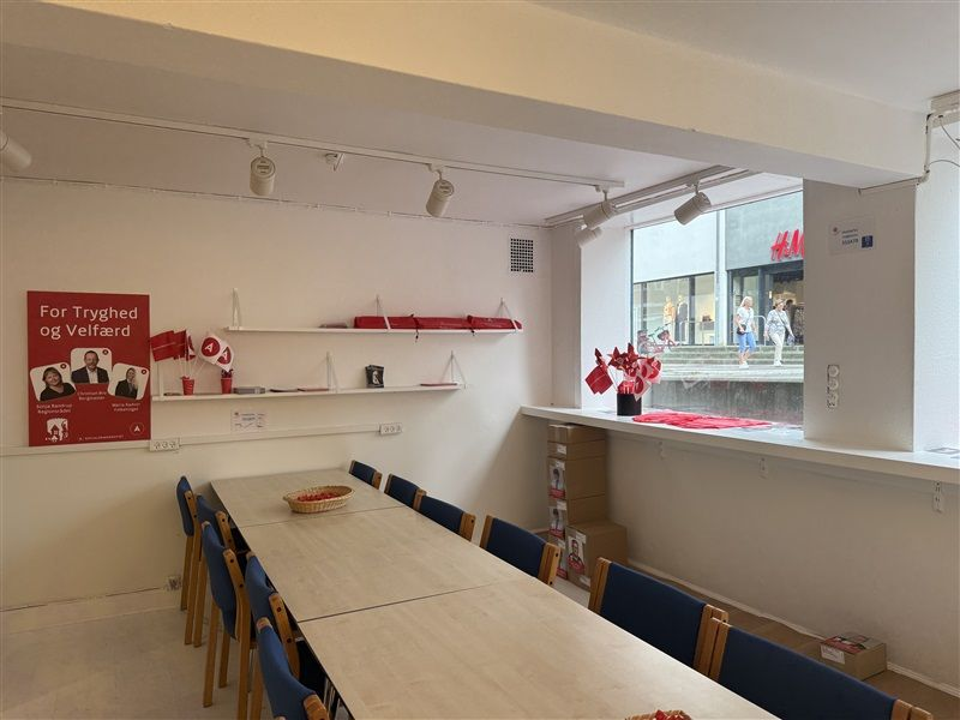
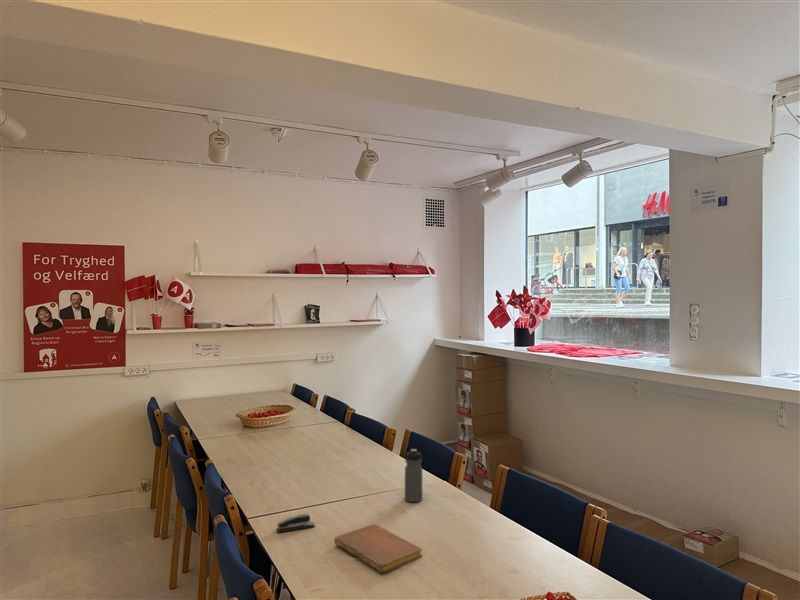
+ water bottle [404,448,423,503]
+ stapler [275,513,316,533]
+ notebook [333,523,423,574]
